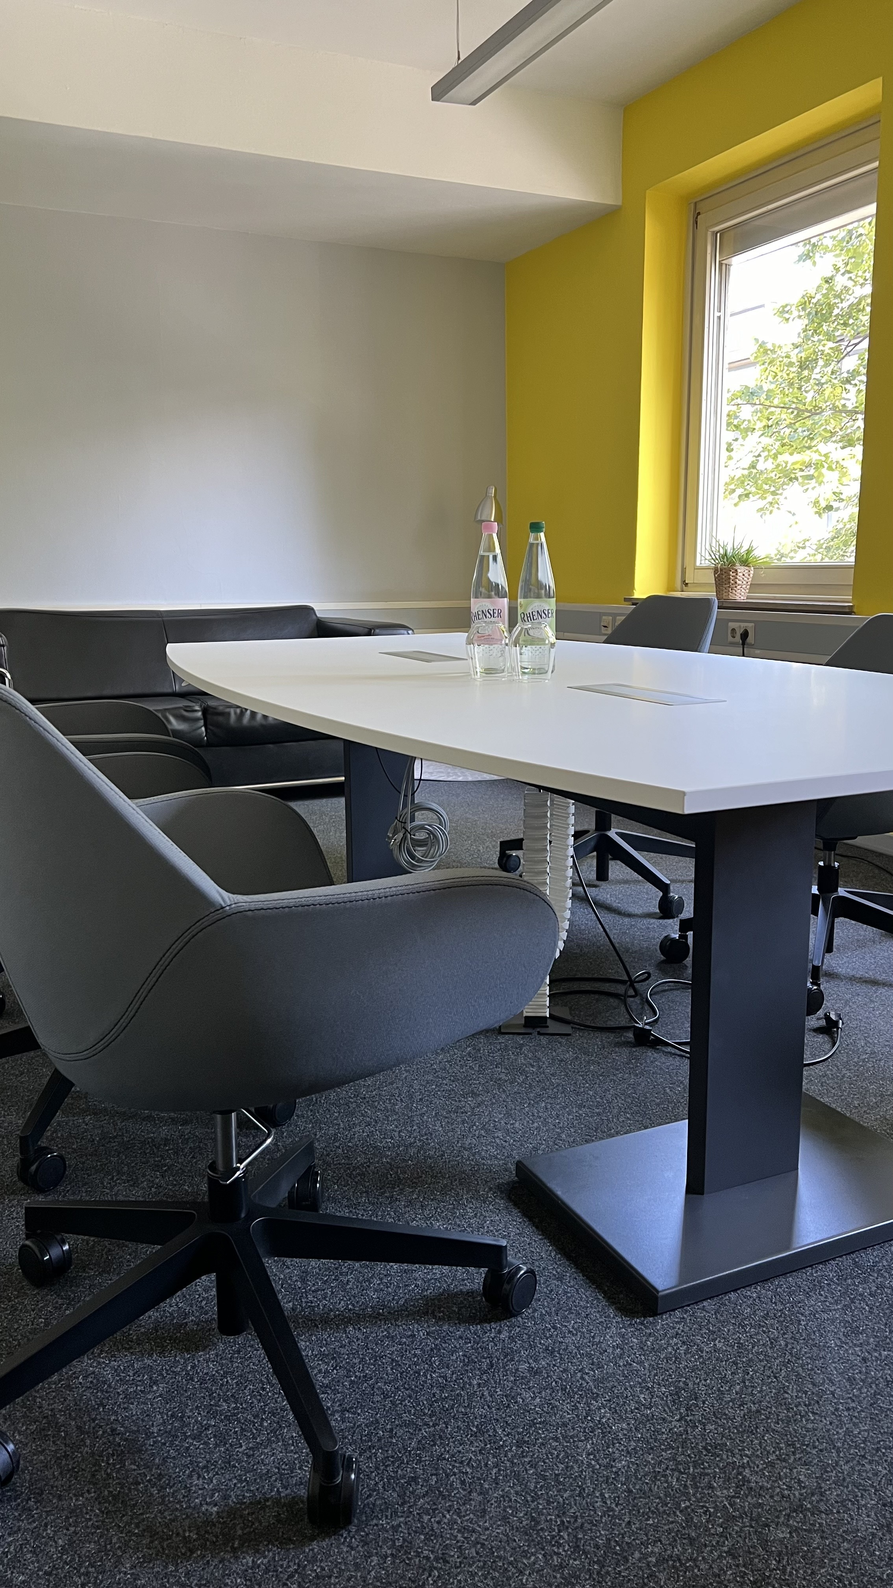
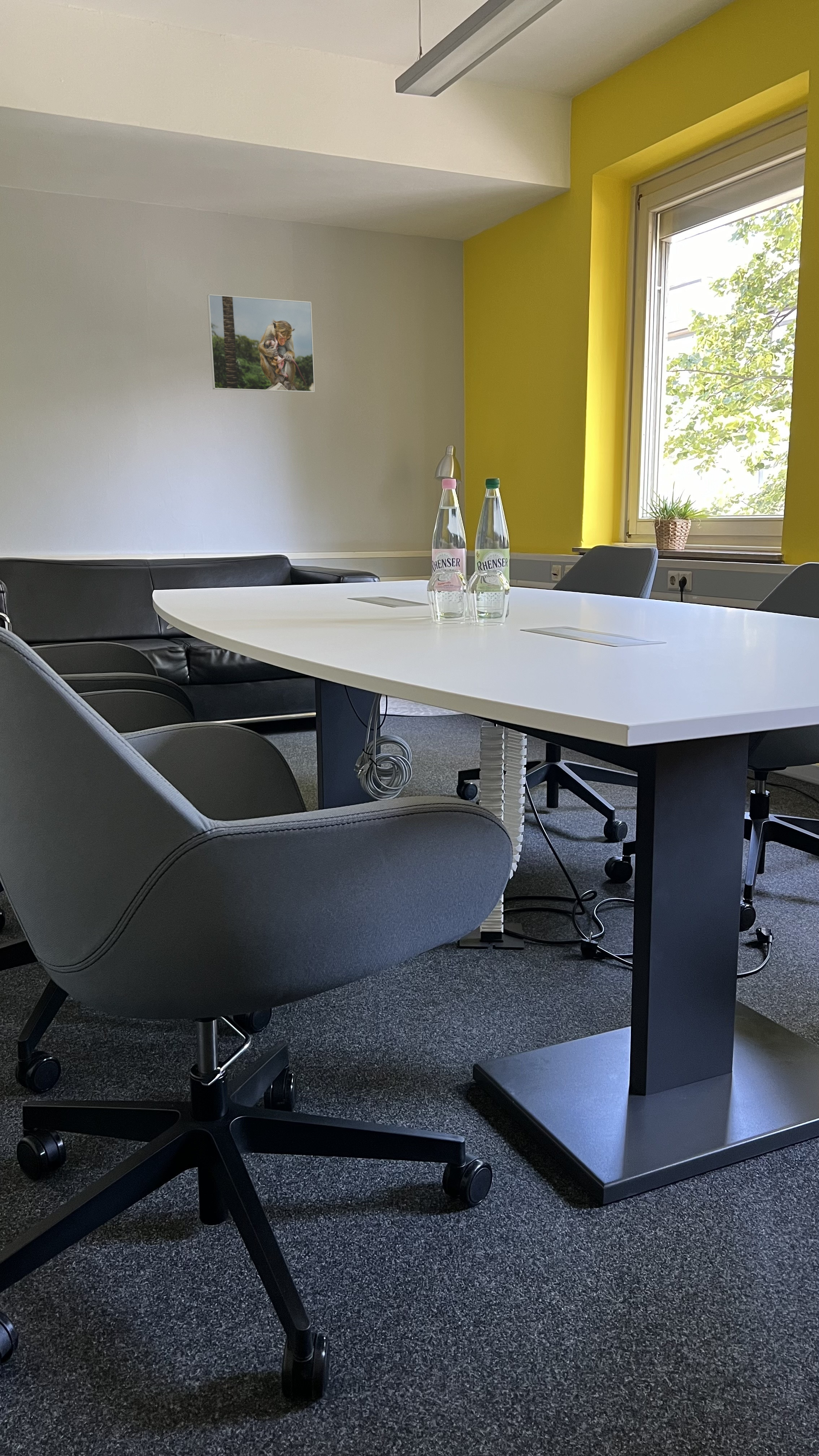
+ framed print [207,294,315,393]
